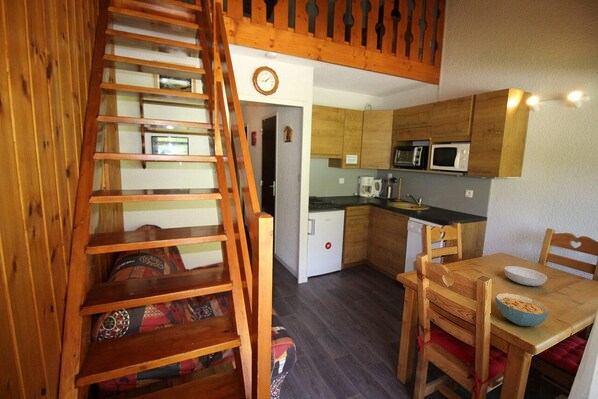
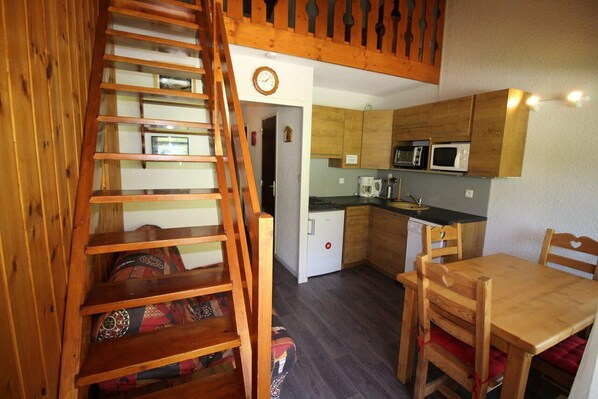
- serving bowl [503,265,548,287]
- cereal bowl [494,292,551,327]
